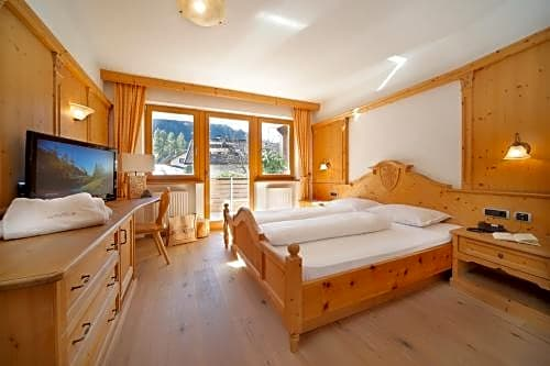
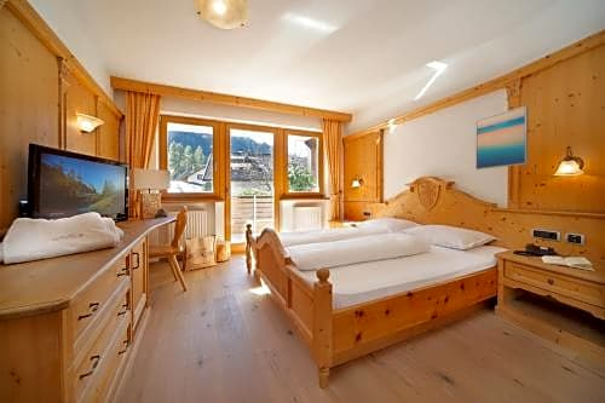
+ wall art [474,104,530,171]
